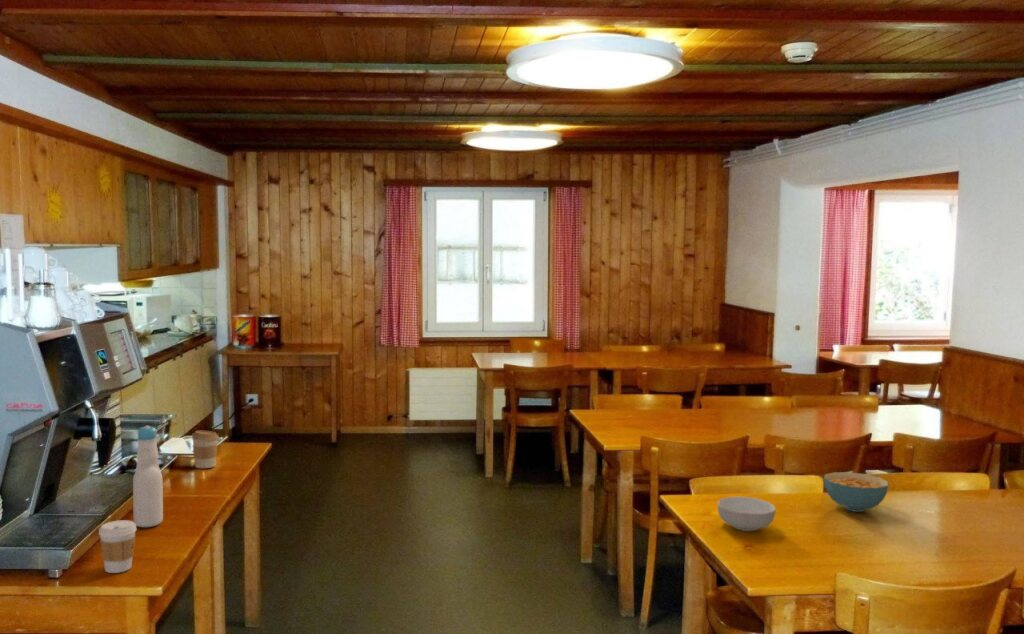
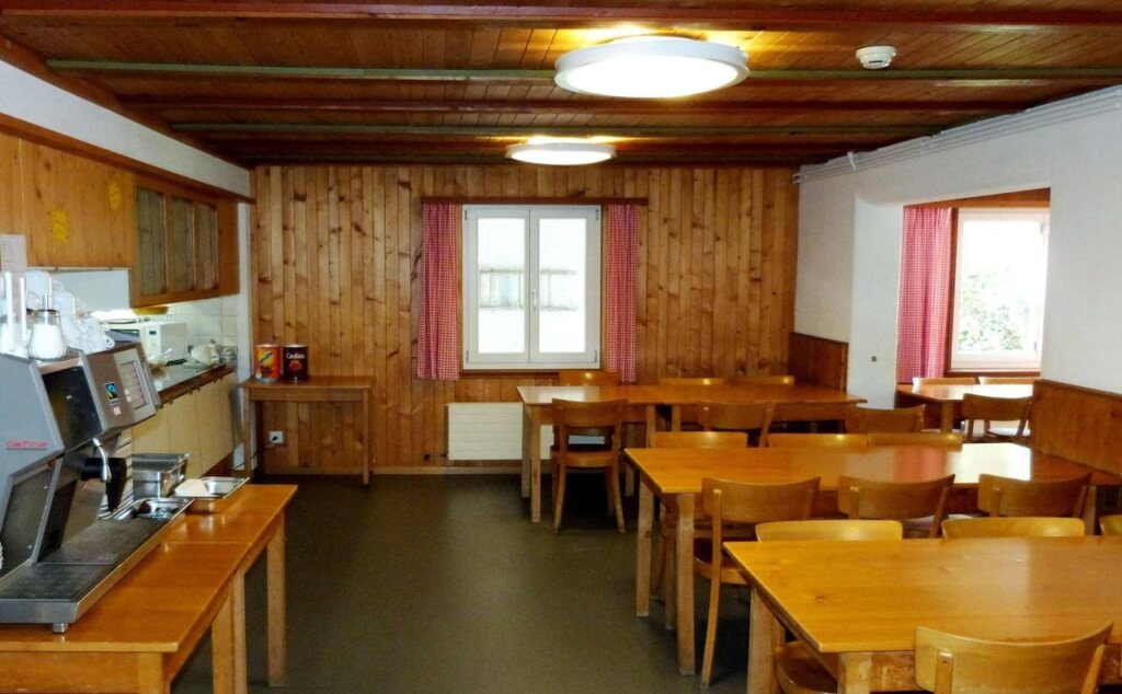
- cereal bowl [717,496,777,532]
- coffee cup [98,519,138,574]
- coffee cup [191,430,220,469]
- bottle [132,425,164,528]
- cereal bowl [823,471,889,513]
